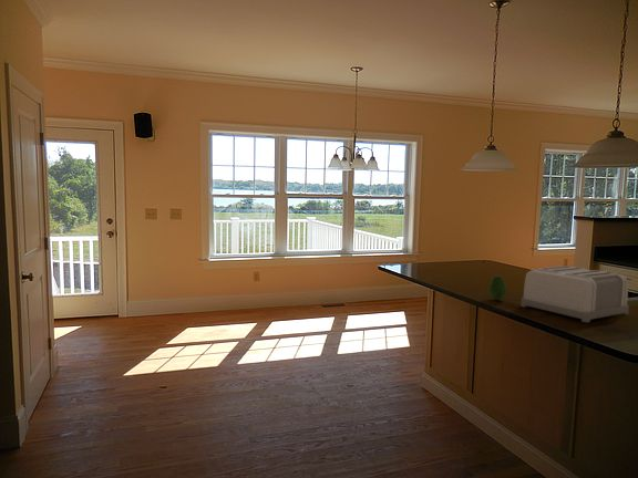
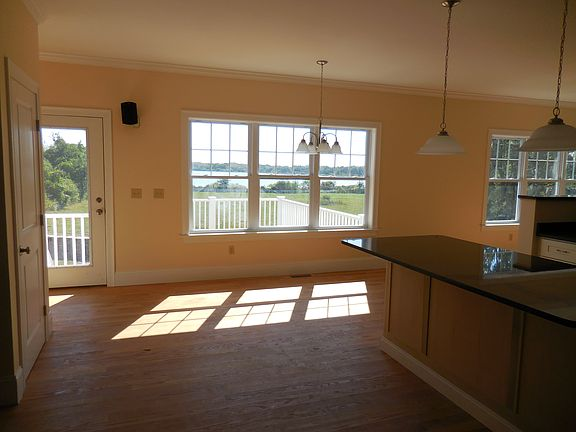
- toaster [519,264,630,323]
- fruit [487,274,507,301]
